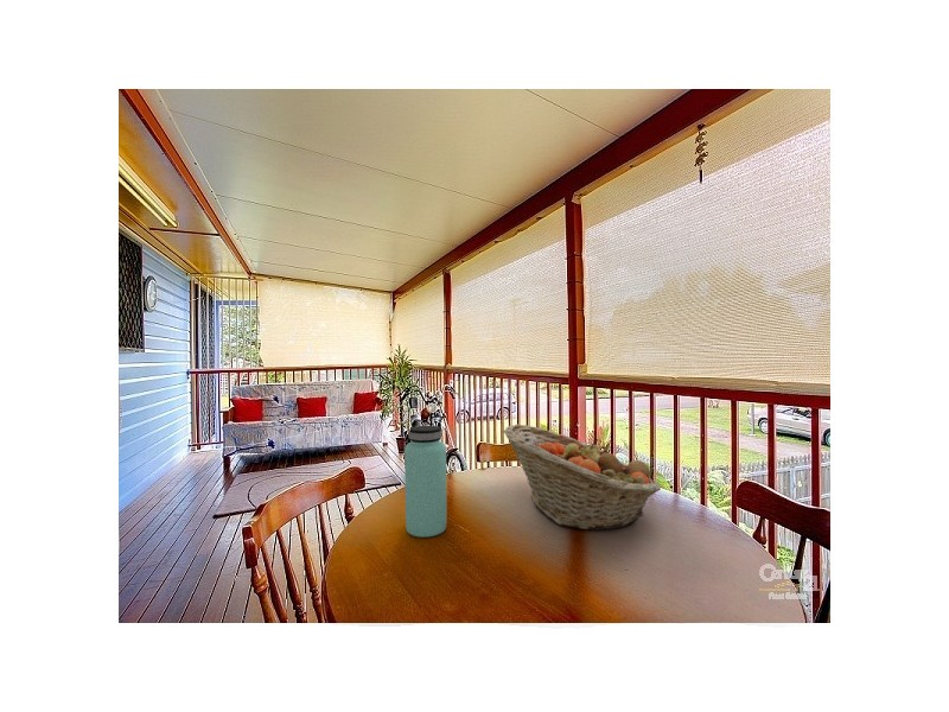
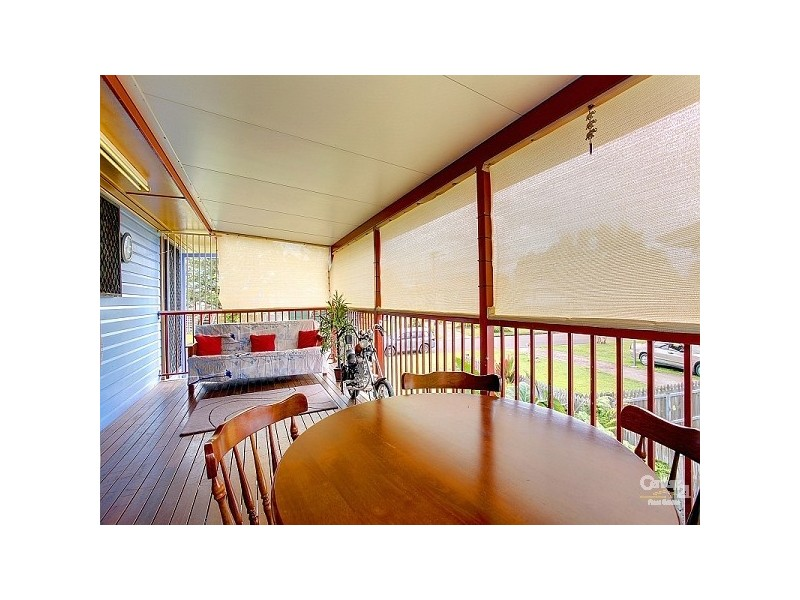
- bottle [403,425,448,539]
- fruit basket [503,424,662,532]
